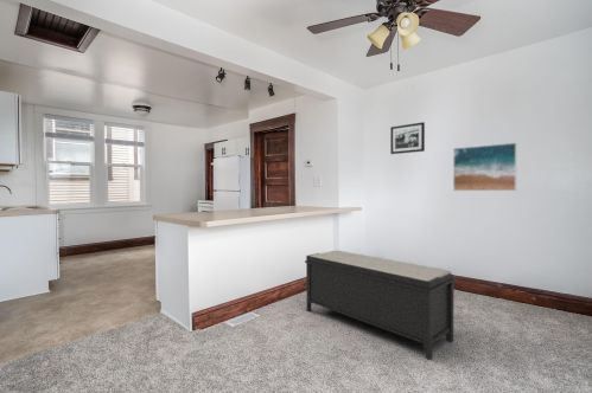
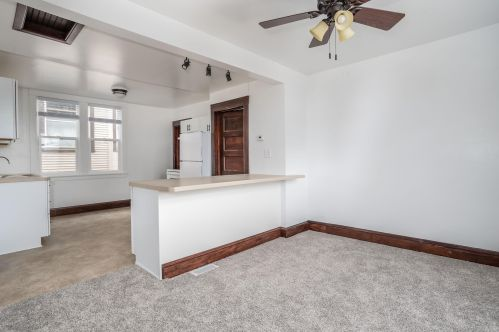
- picture frame [389,121,426,155]
- bench [304,250,457,361]
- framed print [452,142,517,192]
